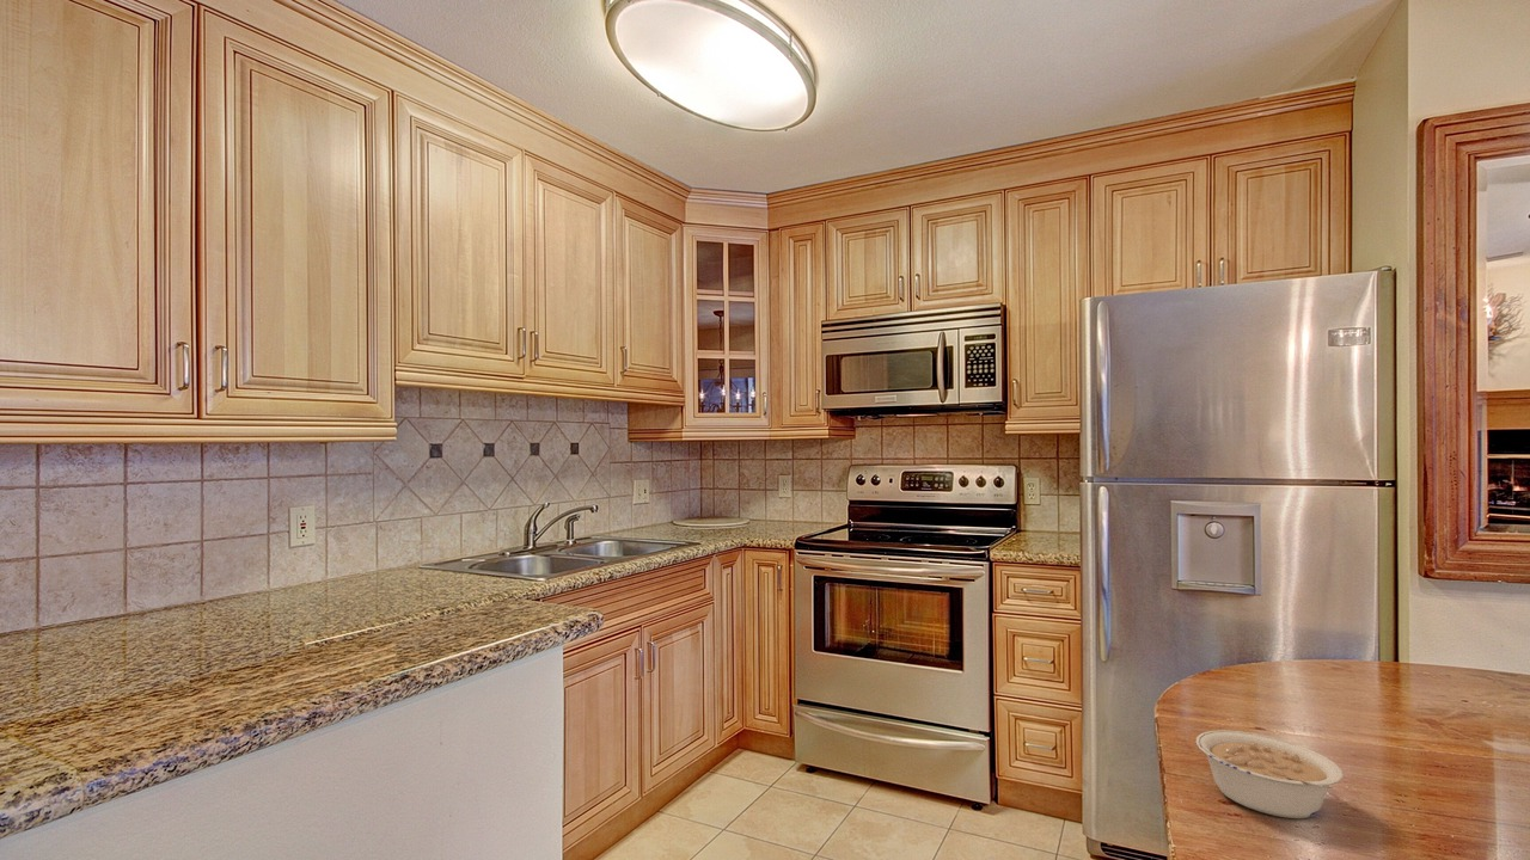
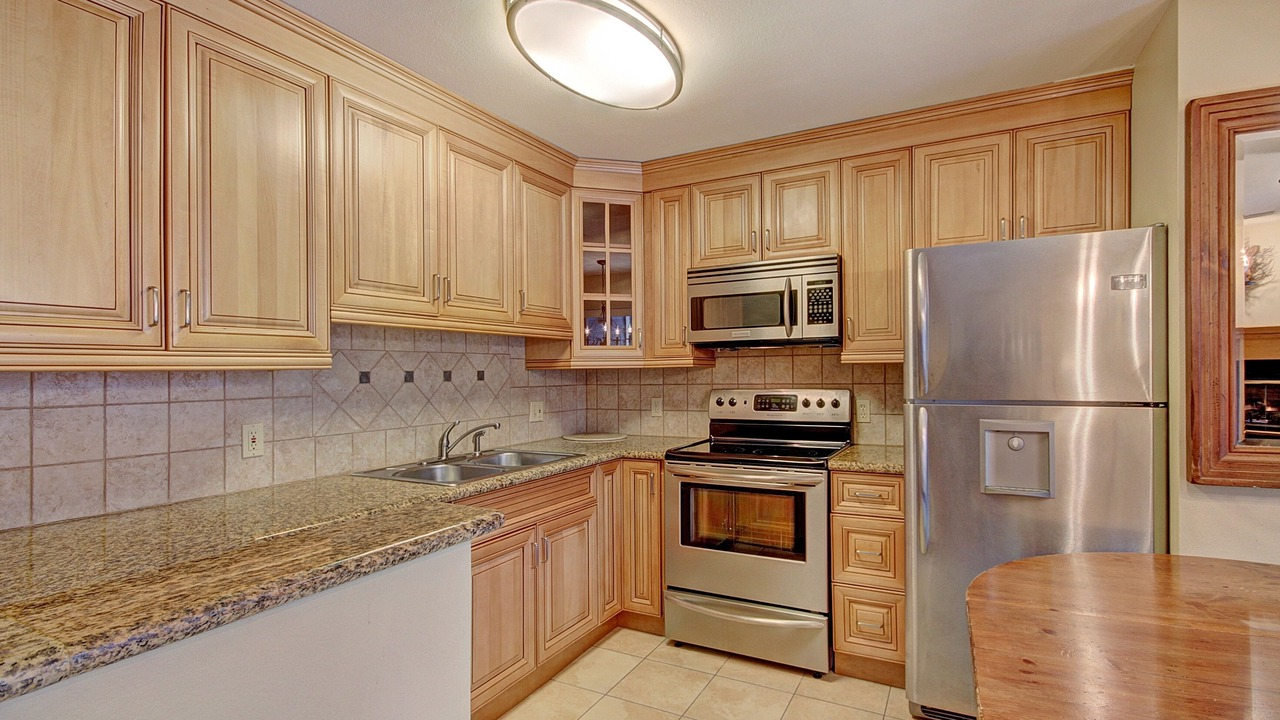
- legume [1195,729,1345,819]
